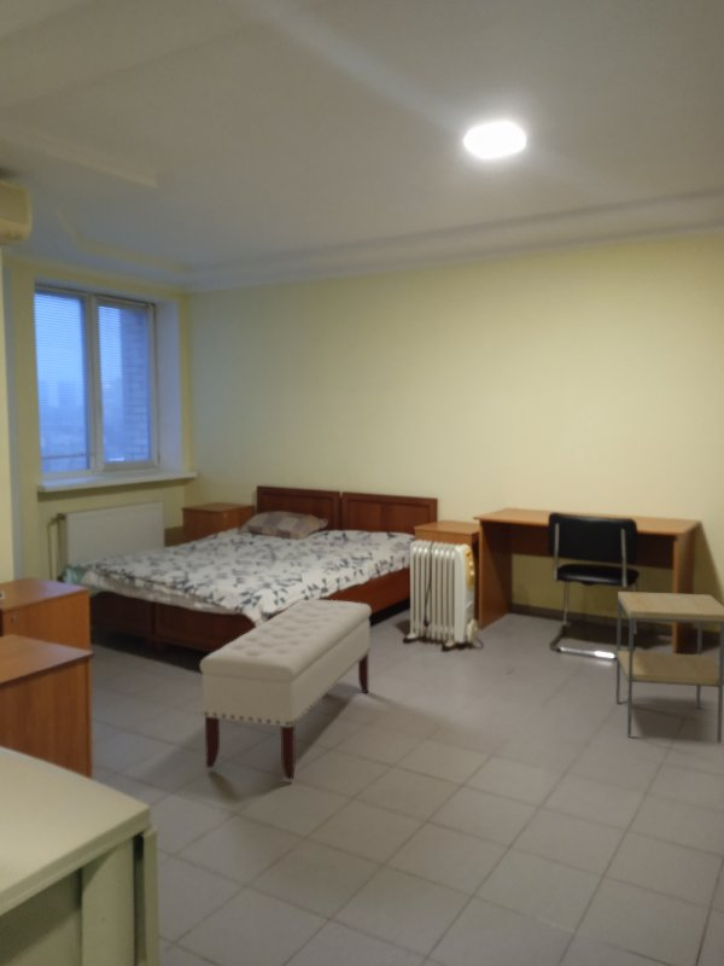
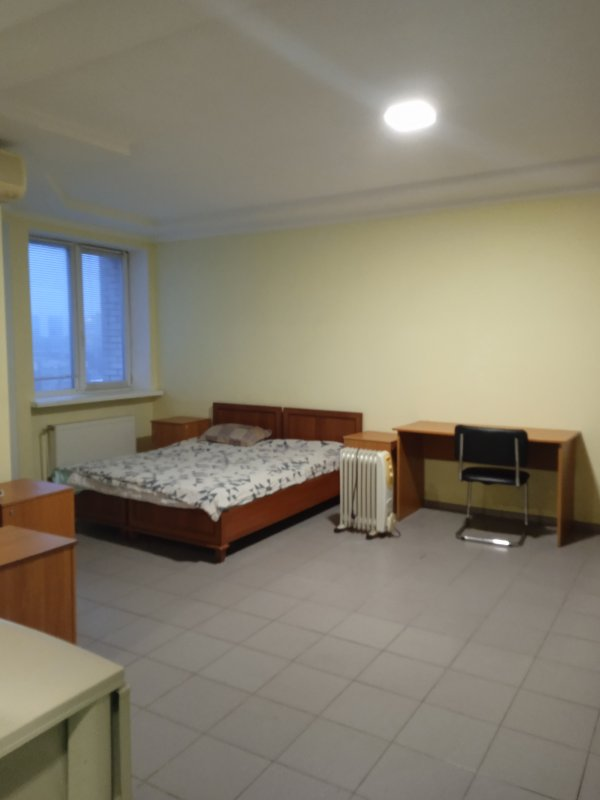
- side table [615,590,724,744]
- bench [199,598,373,781]
